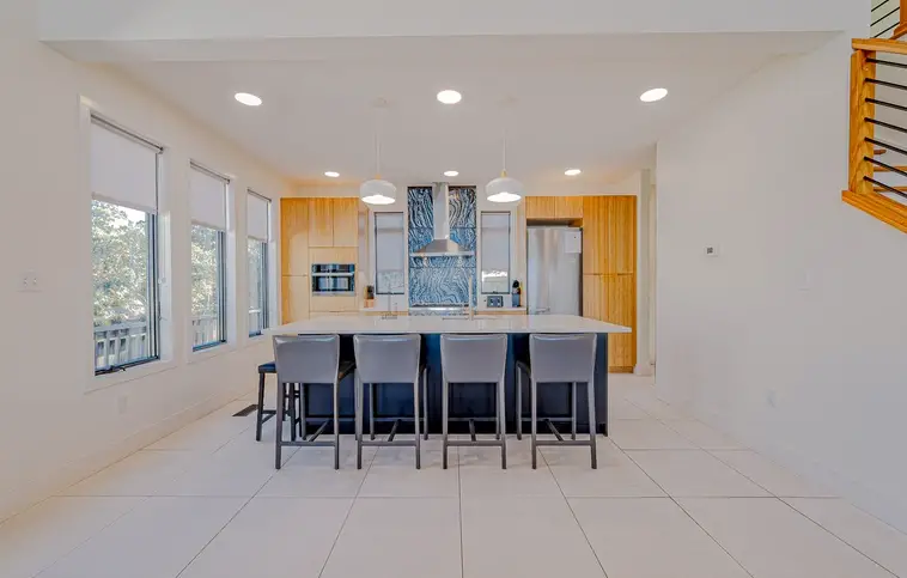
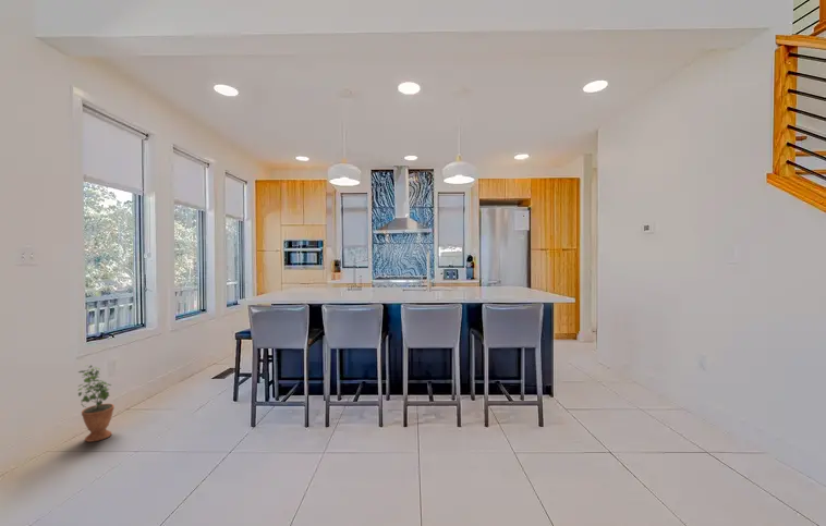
+ potted plant [76,364,116,443]
